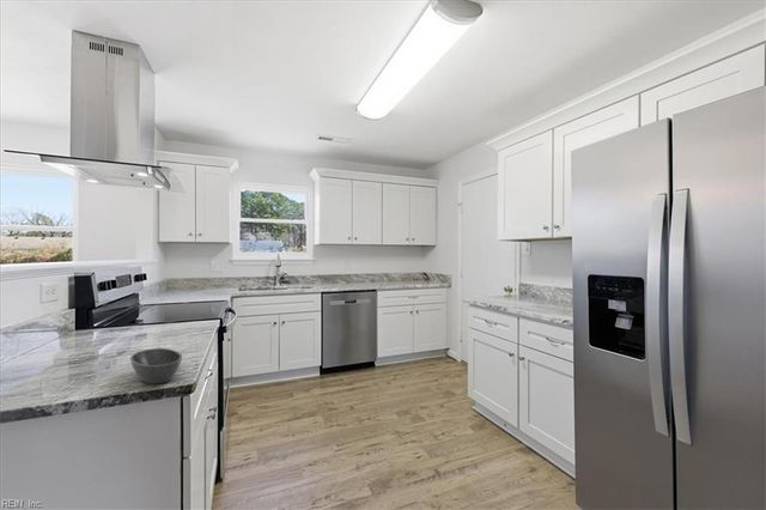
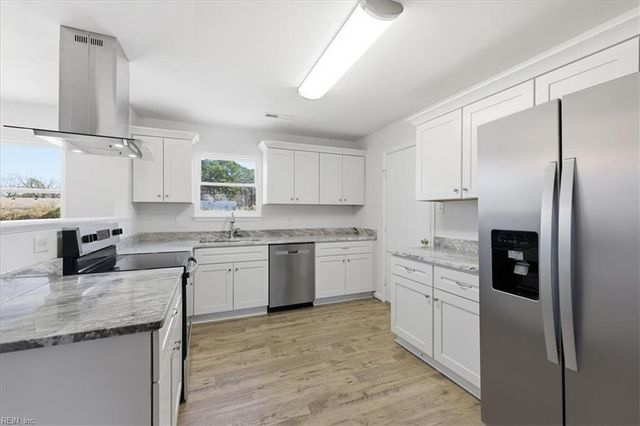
- bowl [129,347,183,385]
